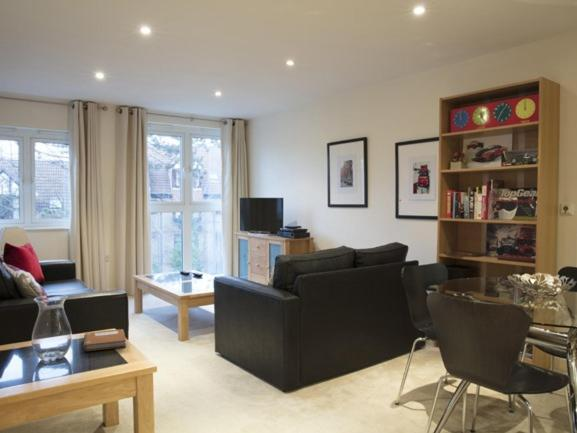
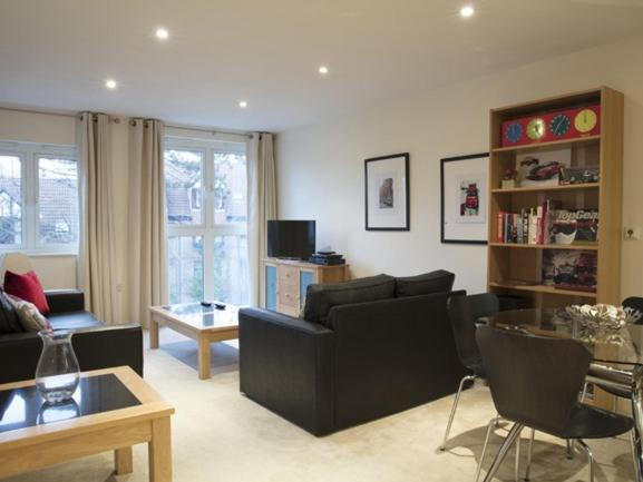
- notebook [82,328,127,352]
